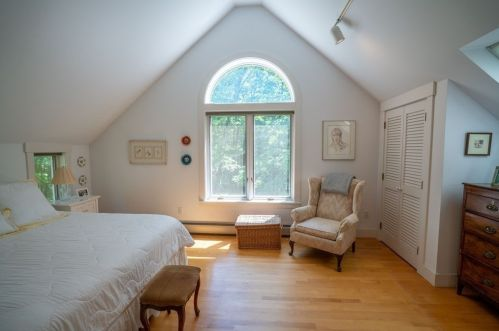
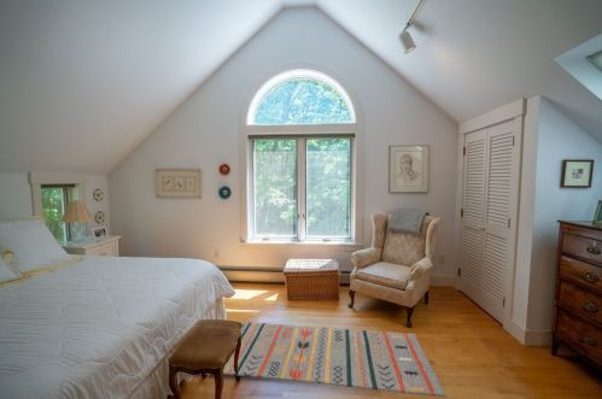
+ rug [222,321,448,398]
